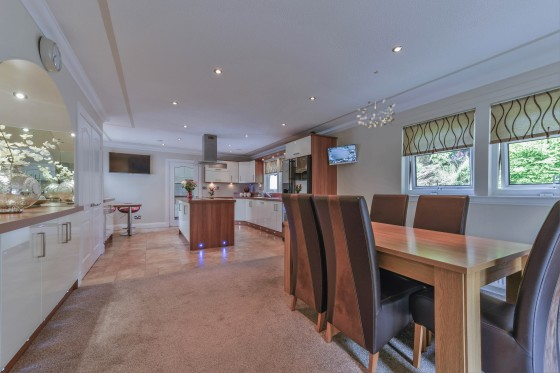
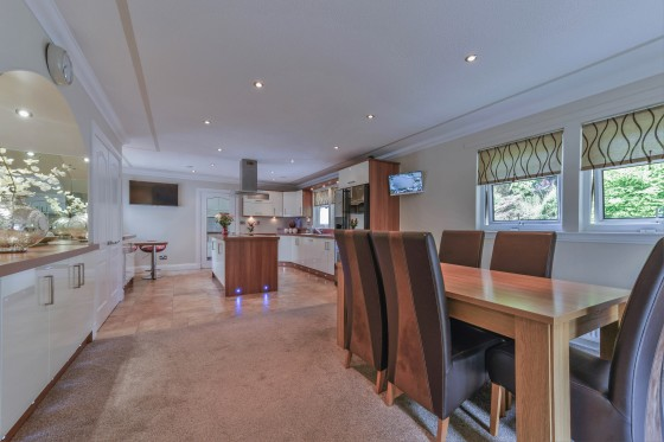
- chandelier [356,70,397,129]
